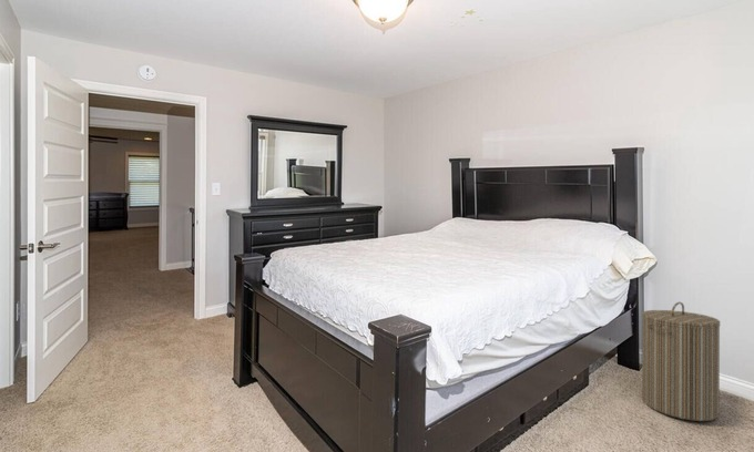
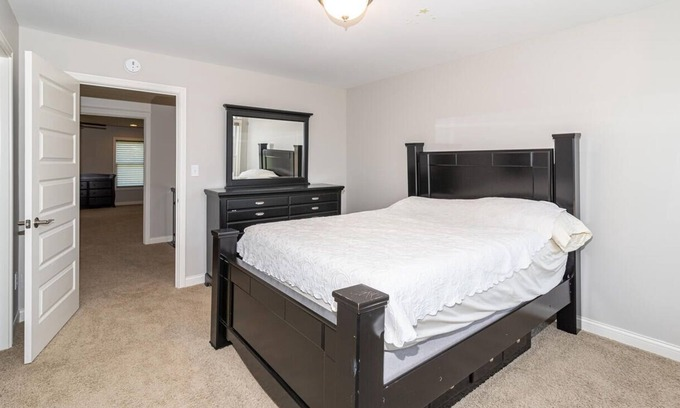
- laundry hamper [641,301,721,422]
